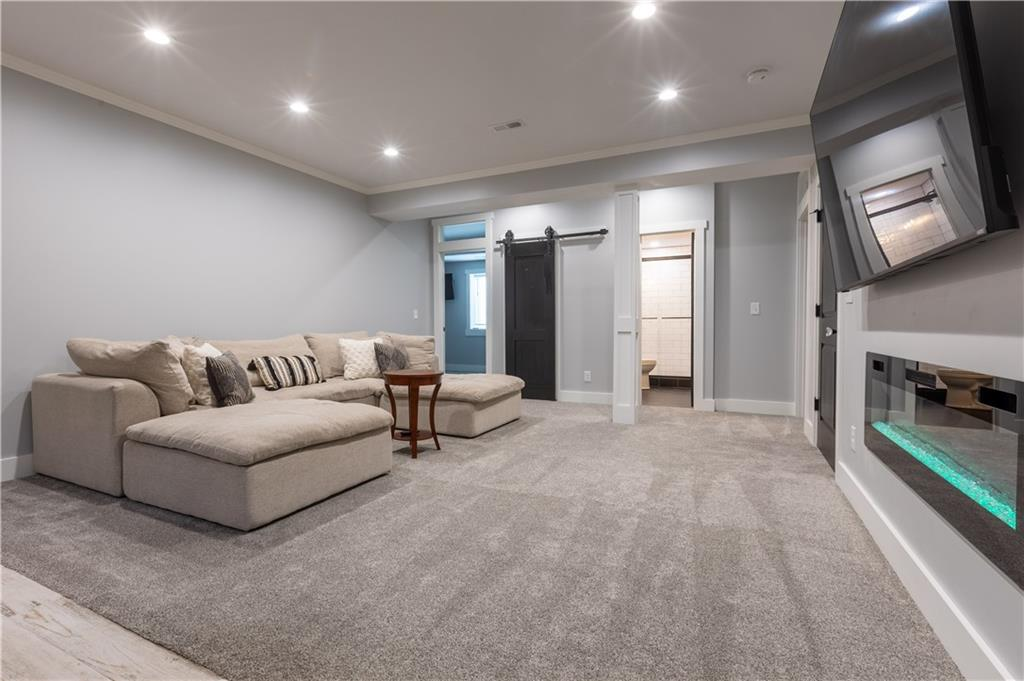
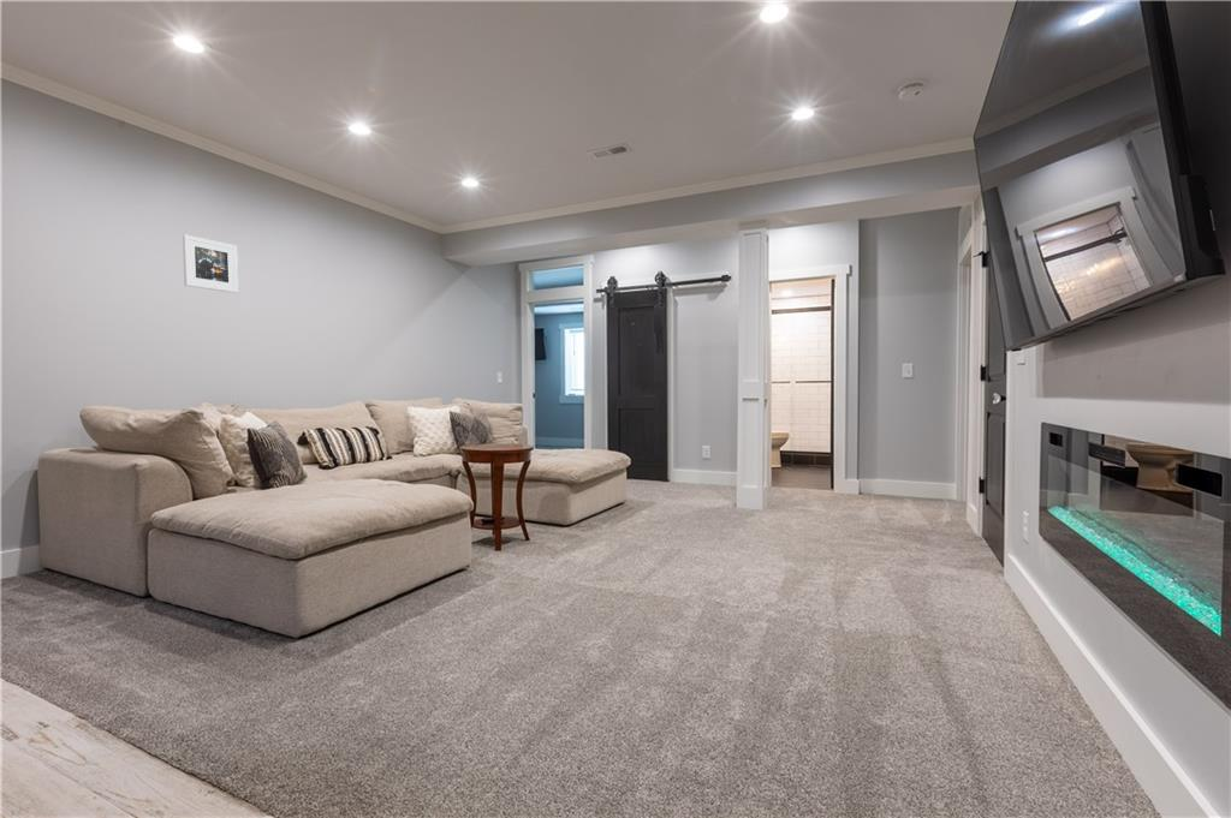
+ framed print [182,234,239,294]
